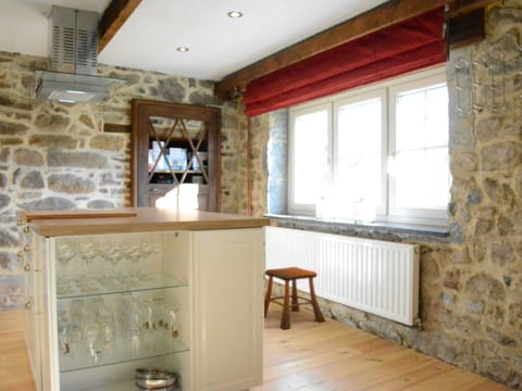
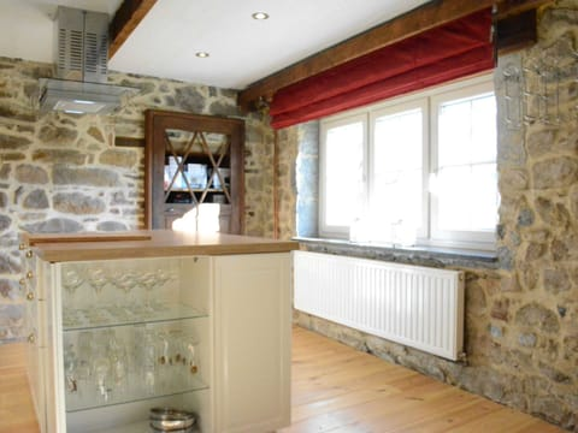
- stool [263,266,326,330]
